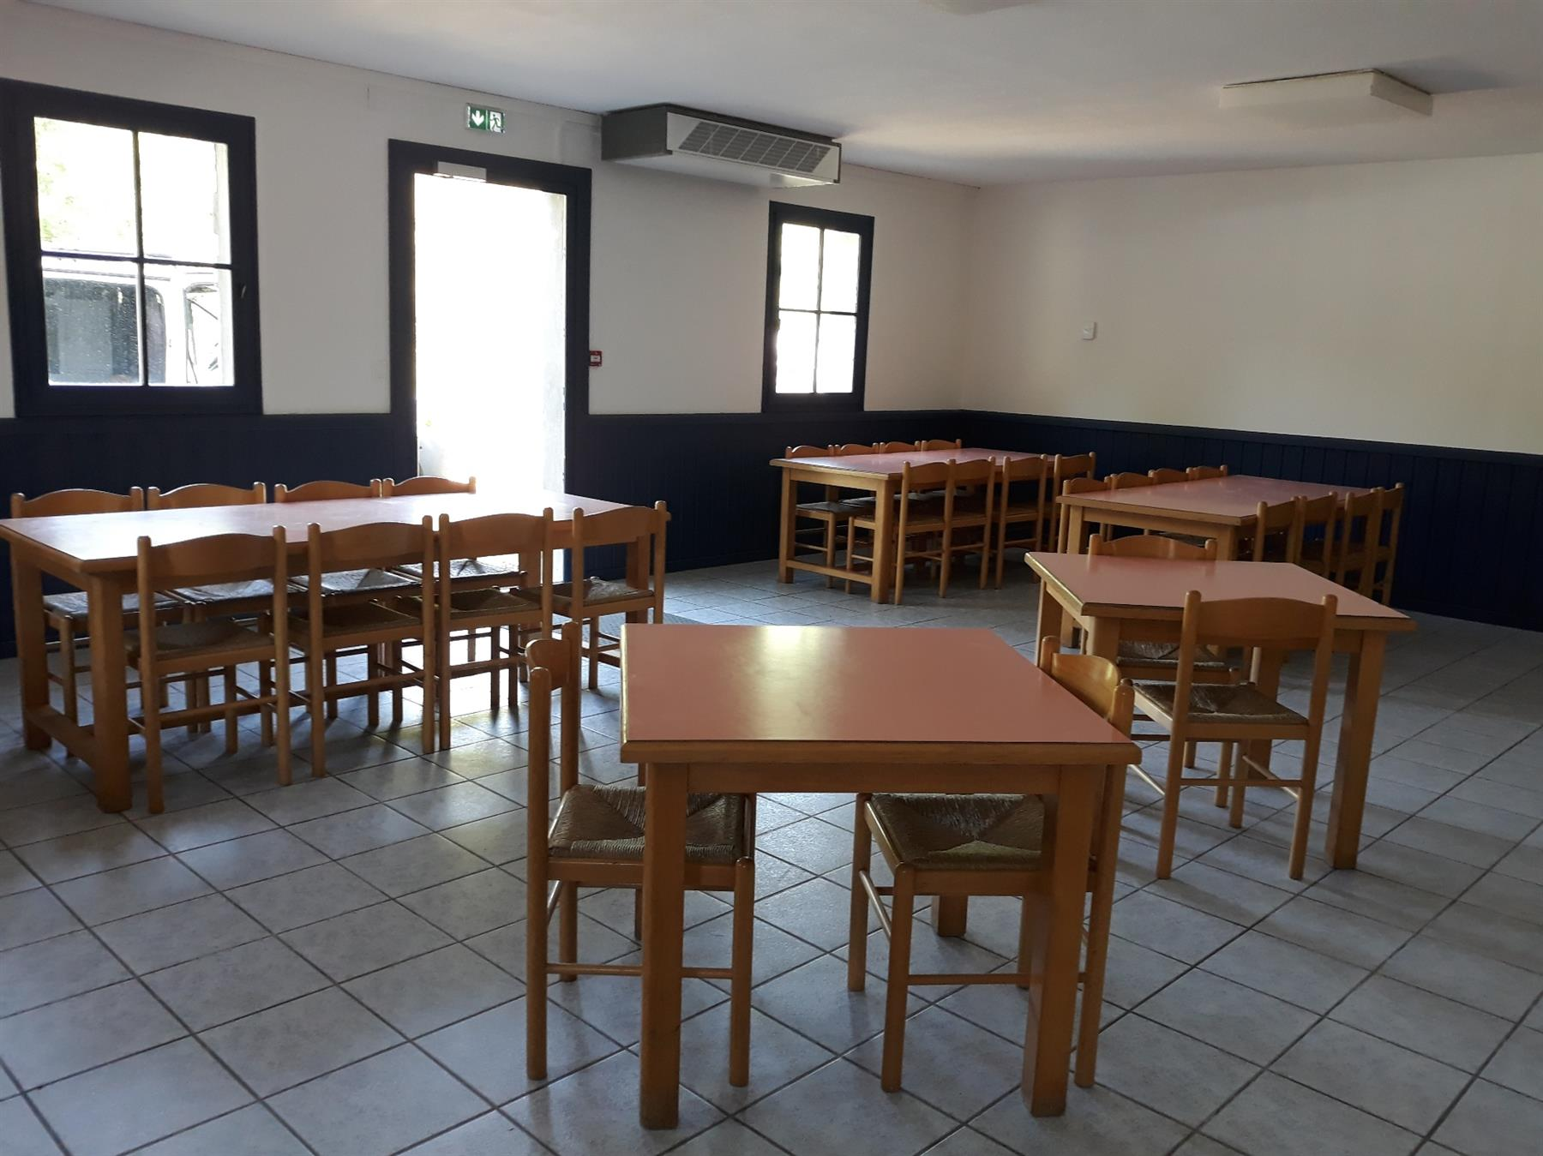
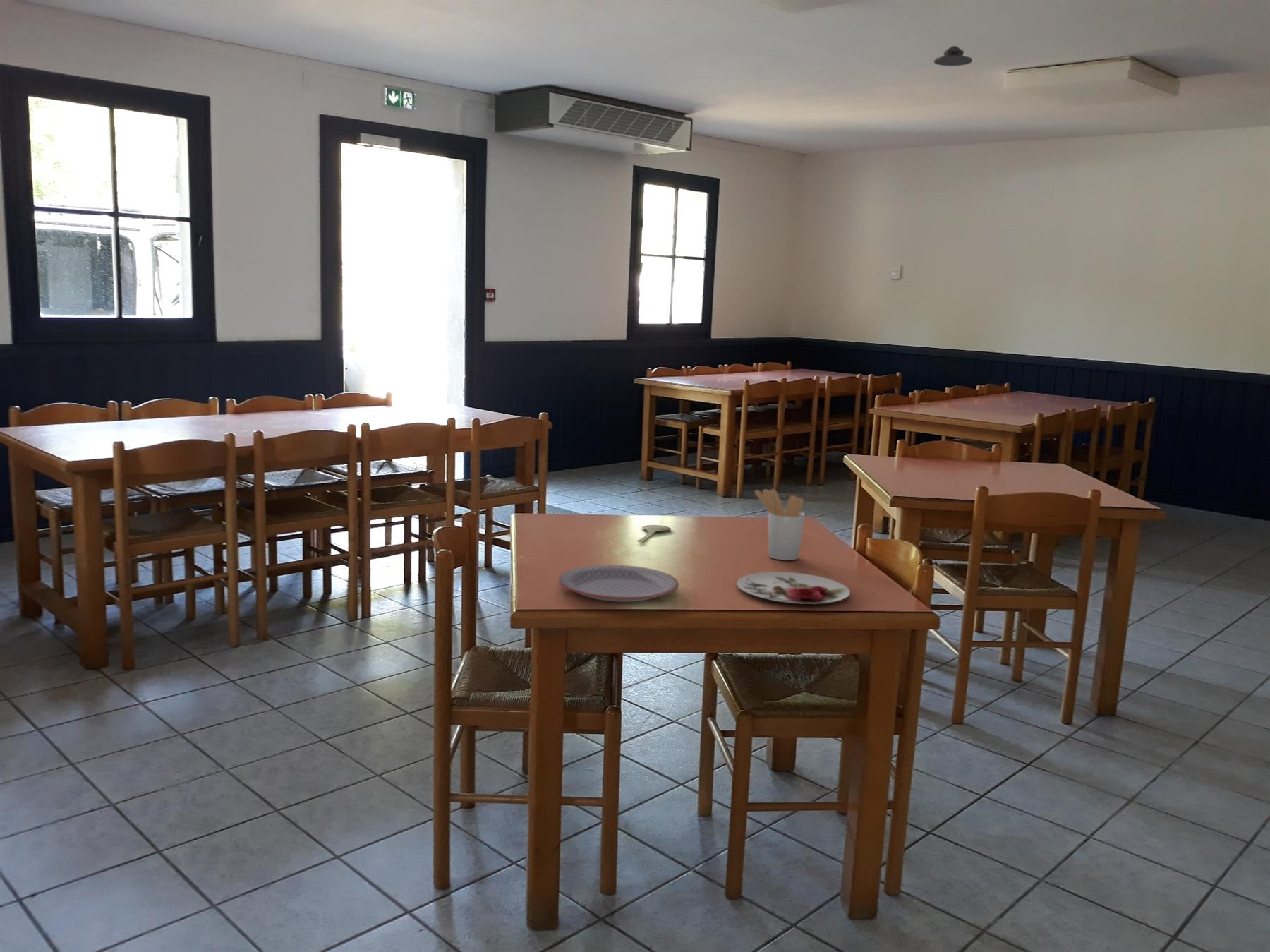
+ utensil holder [754,488,805,561]
+ plate [736,571,851,605]
+ spoon [637,524,672,543]
+ plate [558,564,679,603]
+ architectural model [933,45,973,67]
